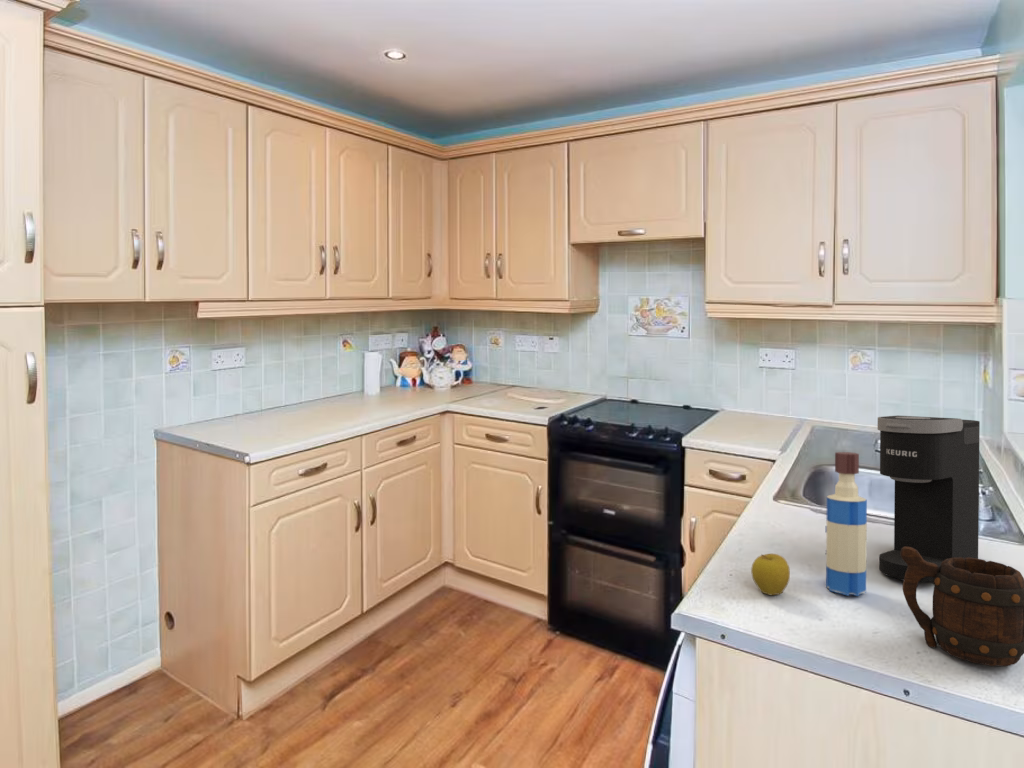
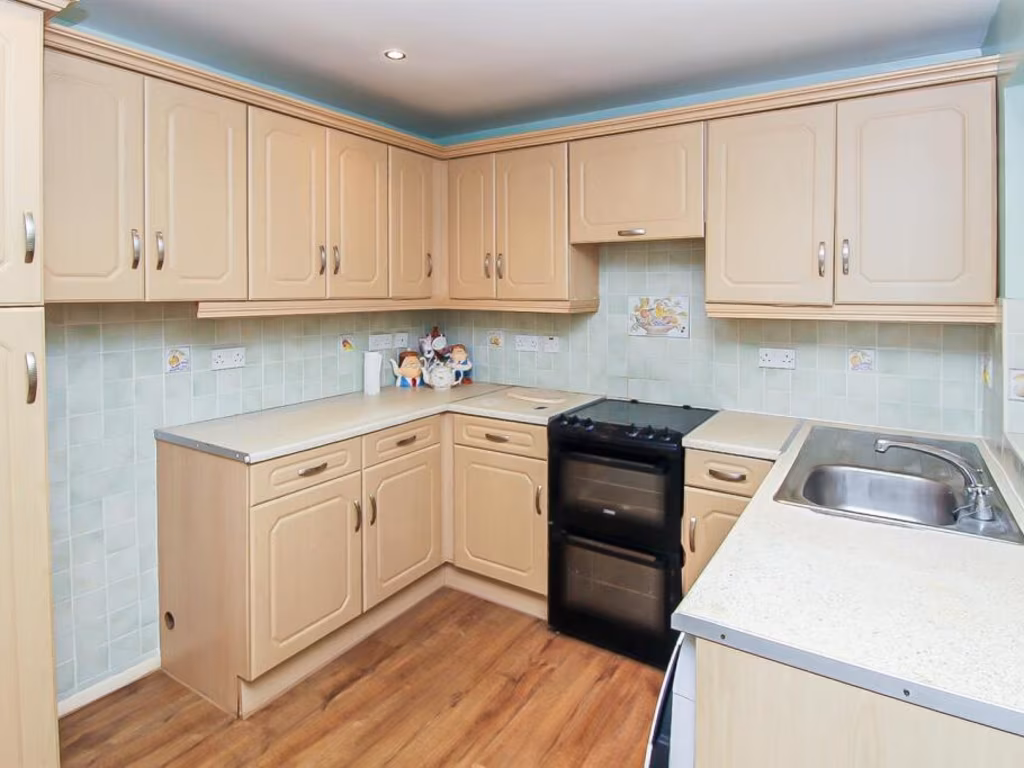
- coffee maker [877,415,981,583]
- mug [900,547,1024,667]
- apple [750,553,791,596]
- tequila bottle [824,451,868,597]
